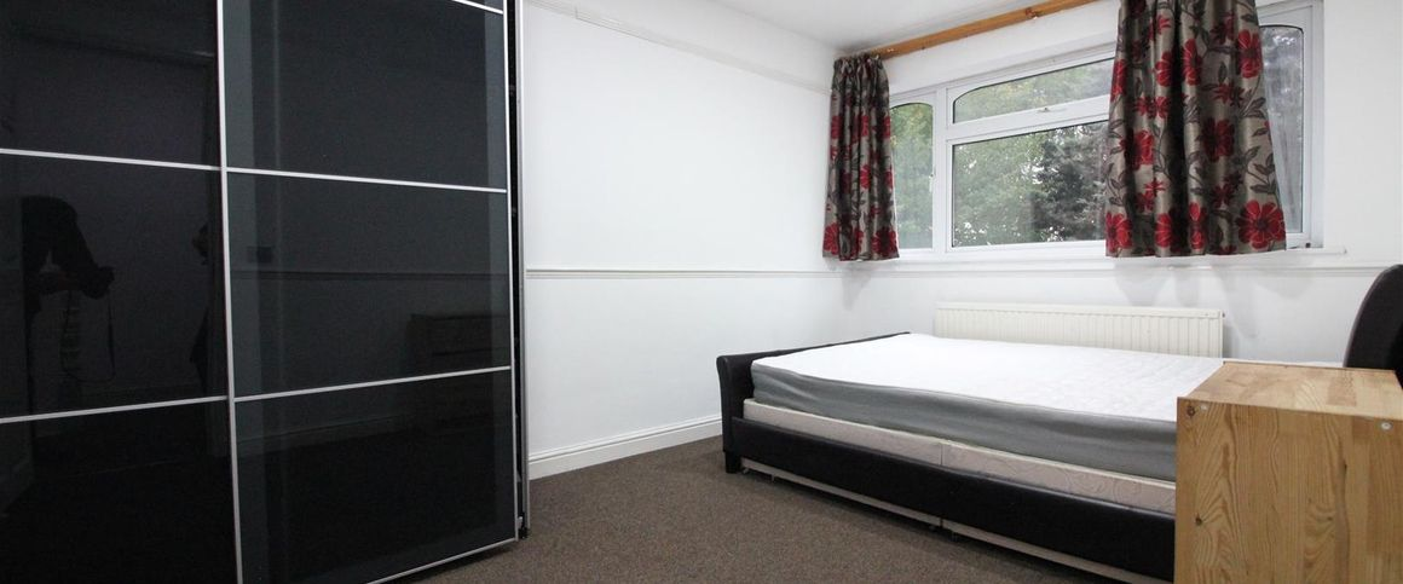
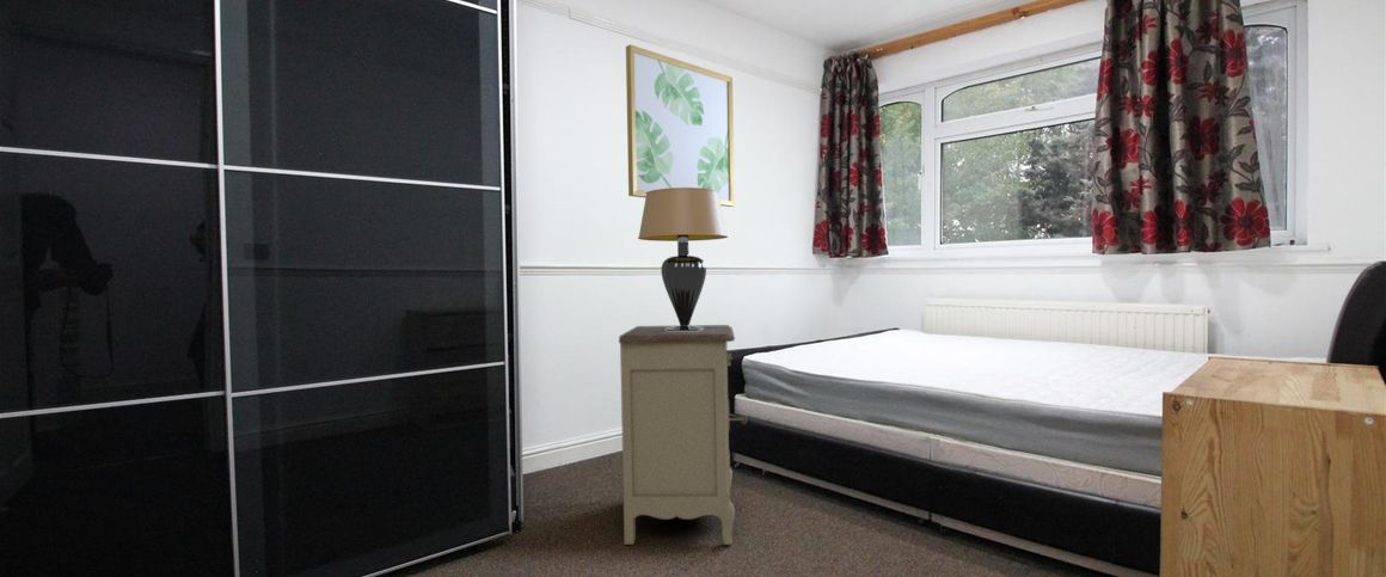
+ nightstand [618,324,748,546]
+ wall art [625,43,736,208]
+ table lamp [637,188,729,331]
